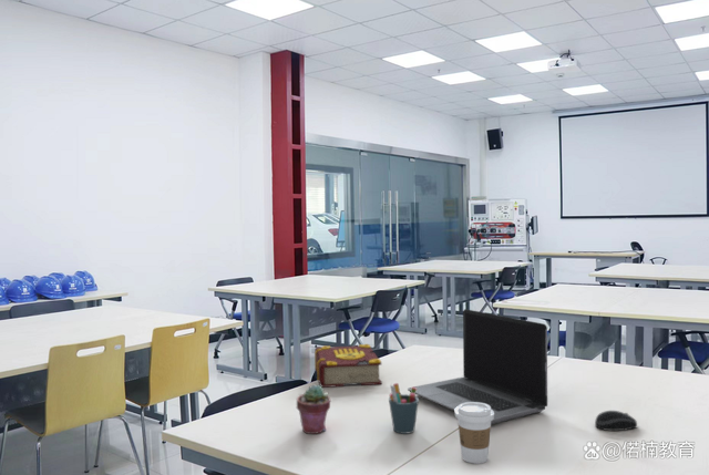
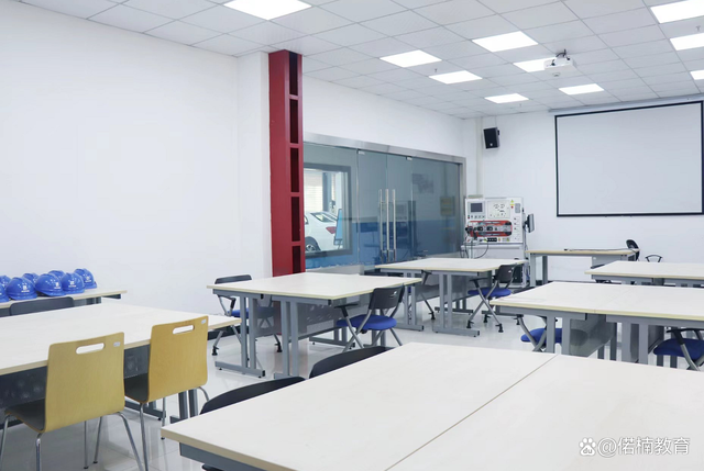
- coffee cup [453,402,494,465]
- book [314,343,383,389]
- potted succulent [296,384,331,435]
- computer mouse [594,410,638,432]
- pen holder [388,382,420,435]
- laptop computer [407,308,548,425]
